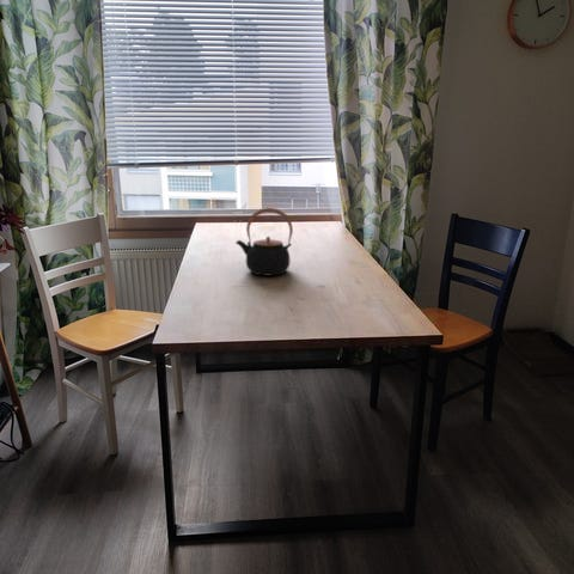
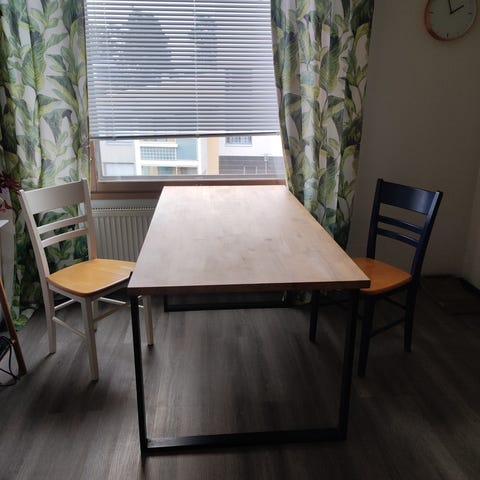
- teapot [234,207,294,277]
